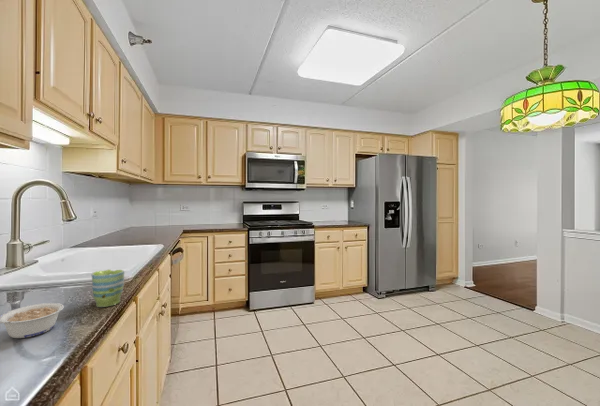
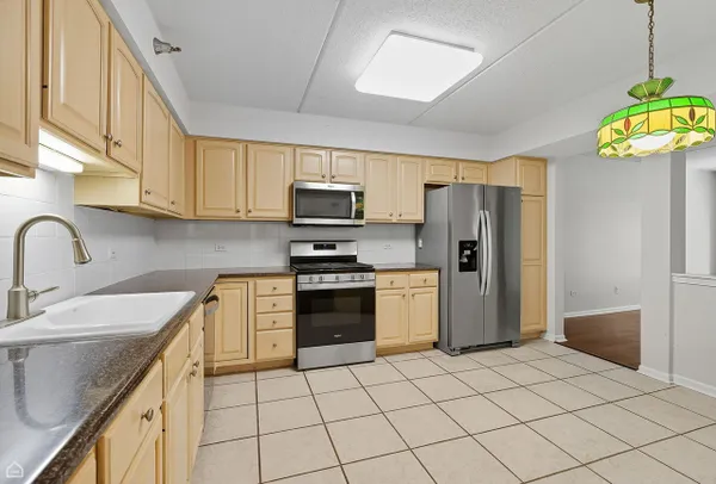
- mug [91,268,125,308]
- legume [0,302,65,339]
